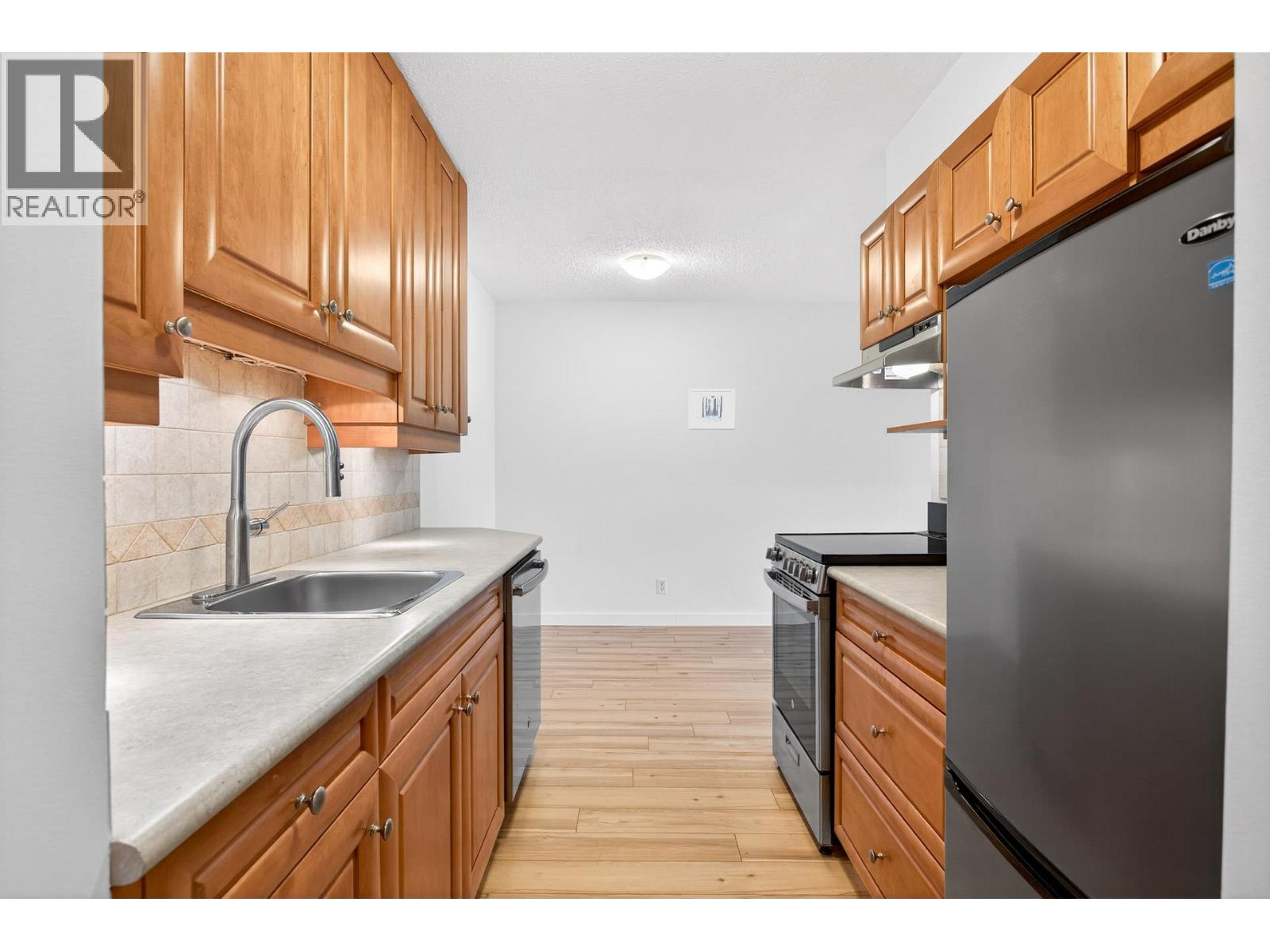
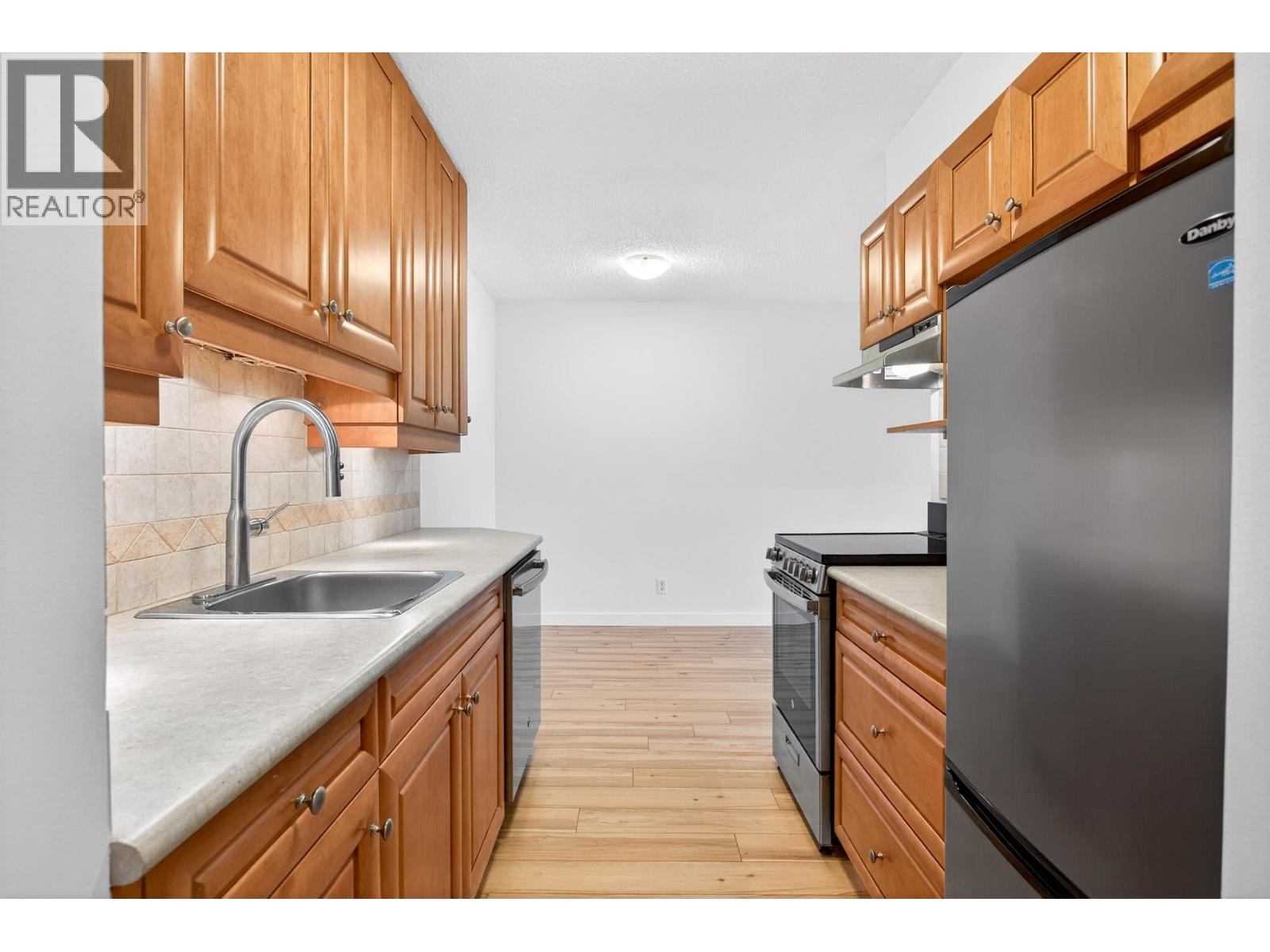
- wall art [687,388,737,431]
